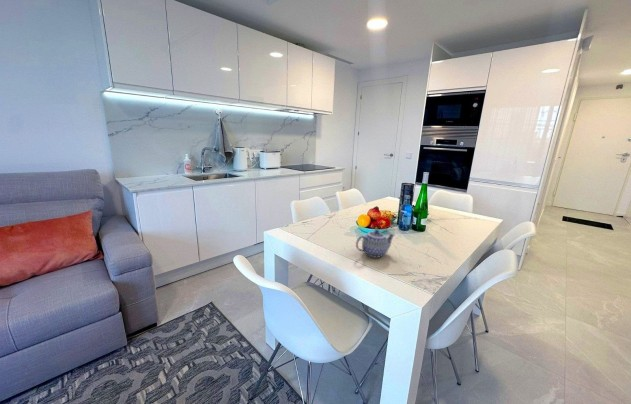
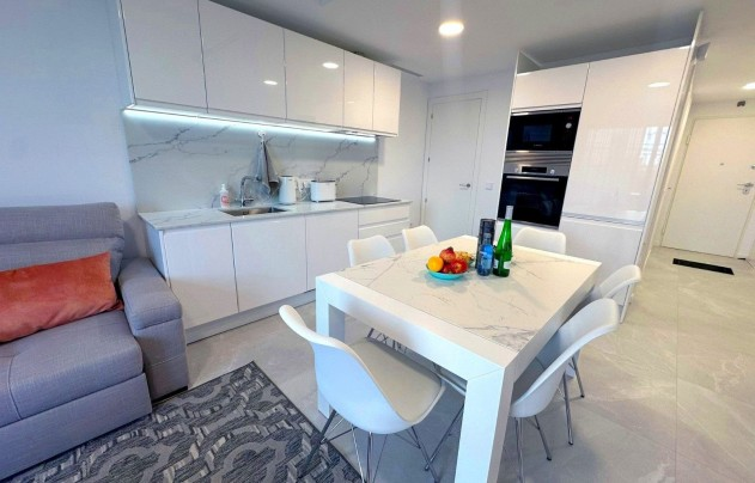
- teapot [355,229,396,259]
